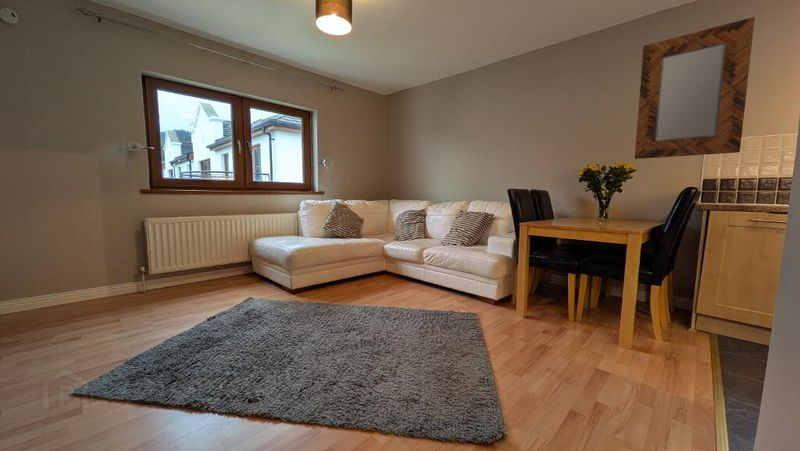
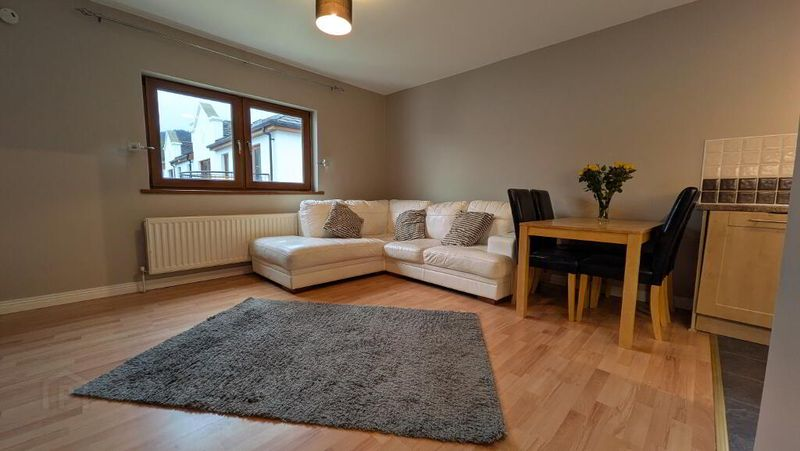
- home mirror [634,16,756,160]
